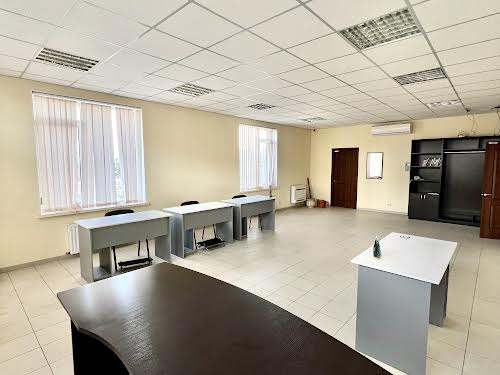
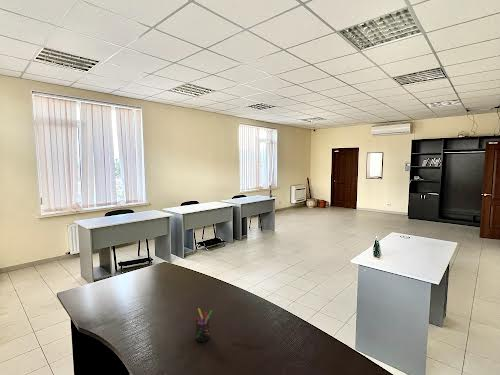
+ pen holder [194,307,213,343]
